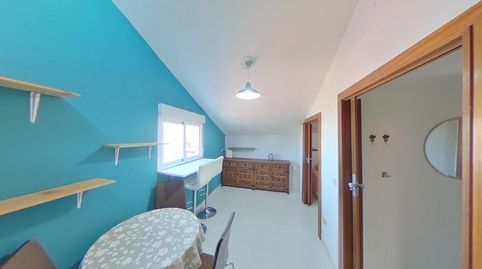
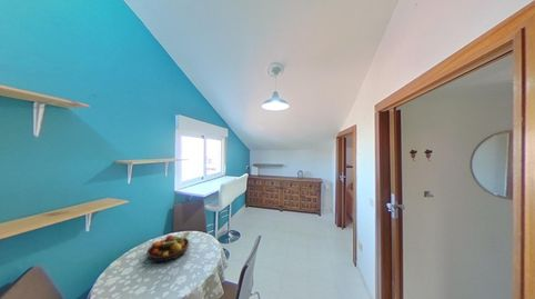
+ fruit bowl [145,230,191,265]
